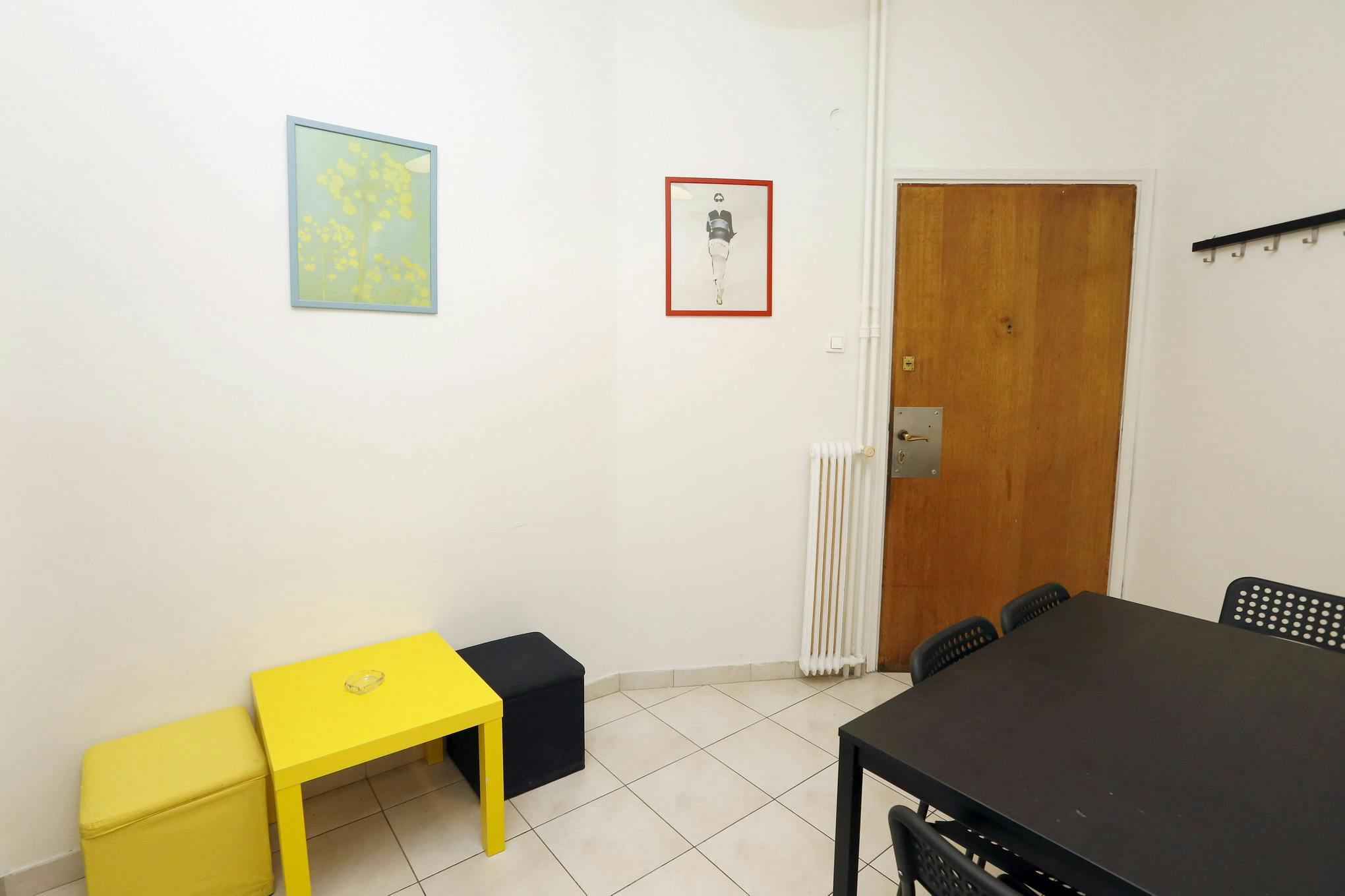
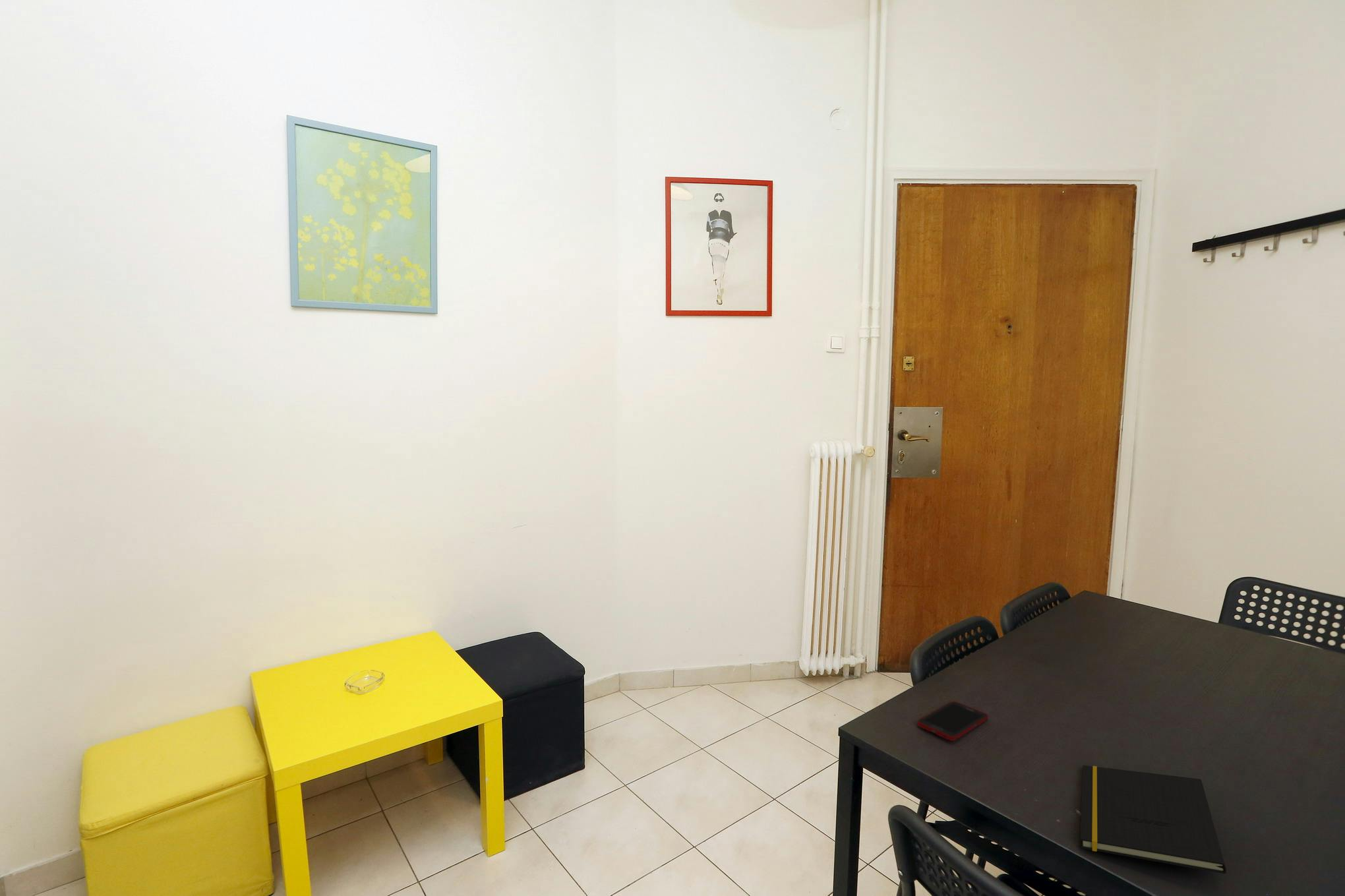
+ notepad [1080,765,1227,874]
+ cell phone [916,701,989,742]
